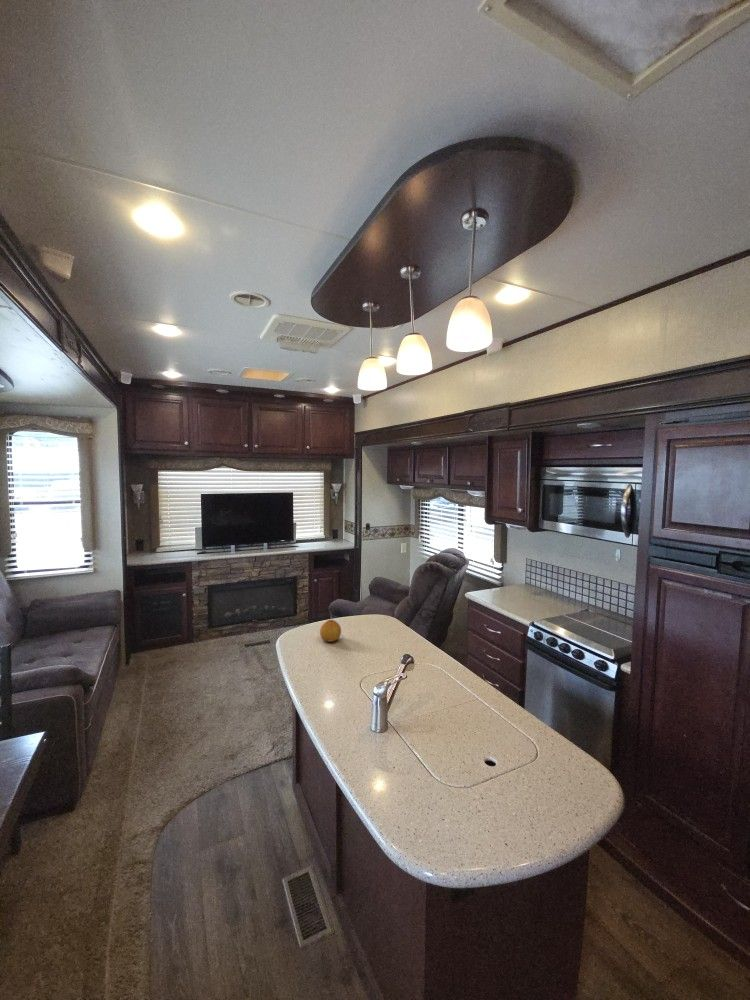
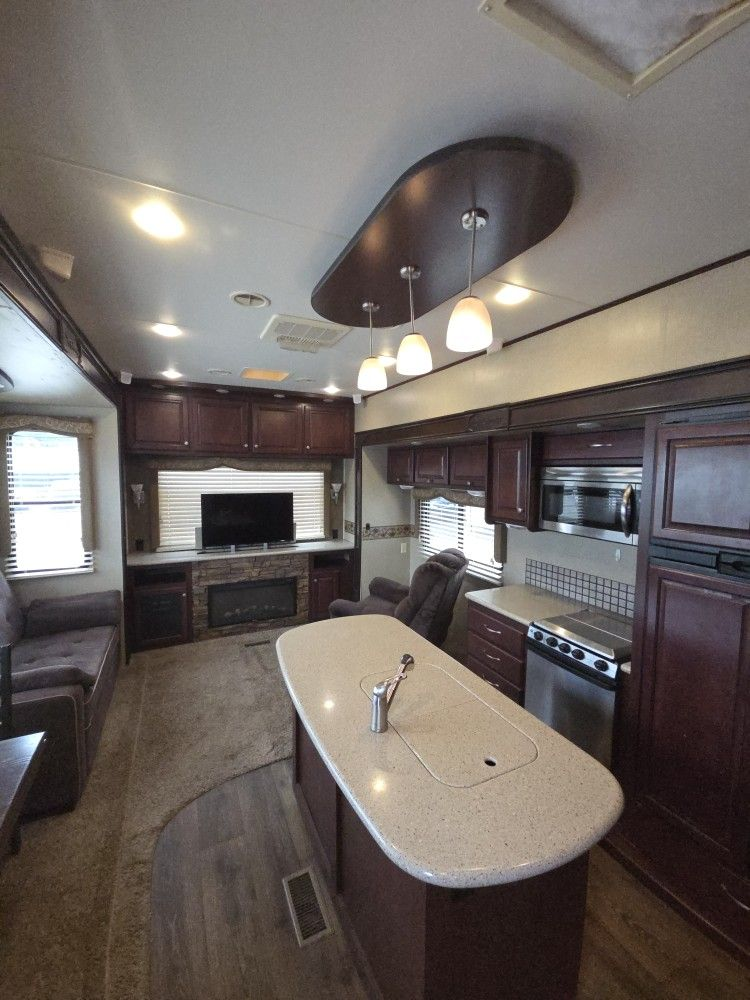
- fruit [319,619,342,643]
